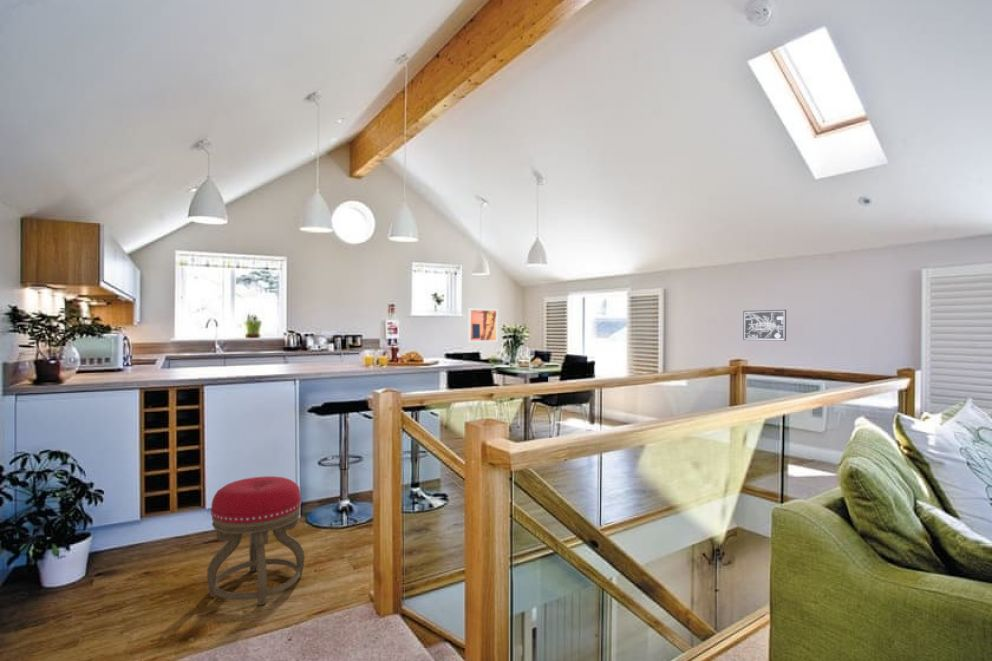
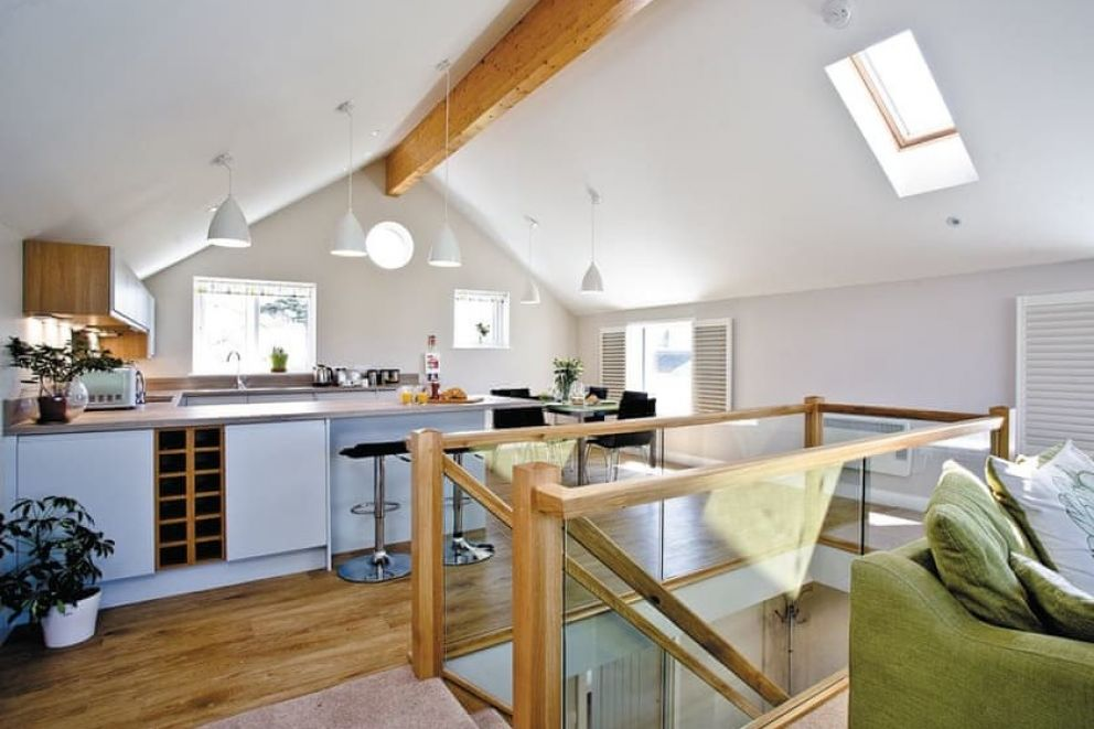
- stool [206,475,305,607]
- wall art [742,309,787,342]
- wall art [467,308,499,343]
